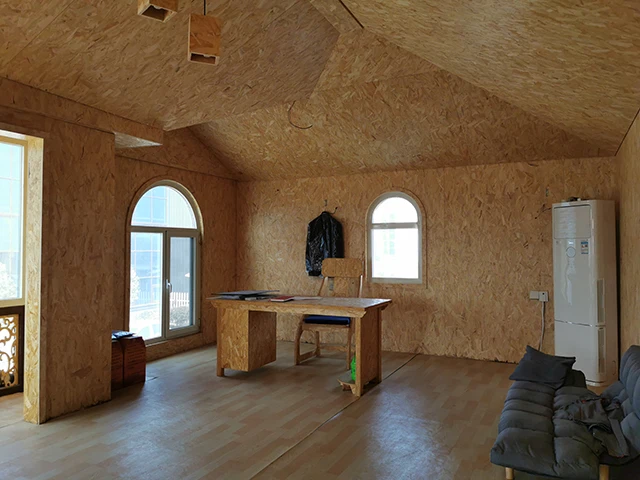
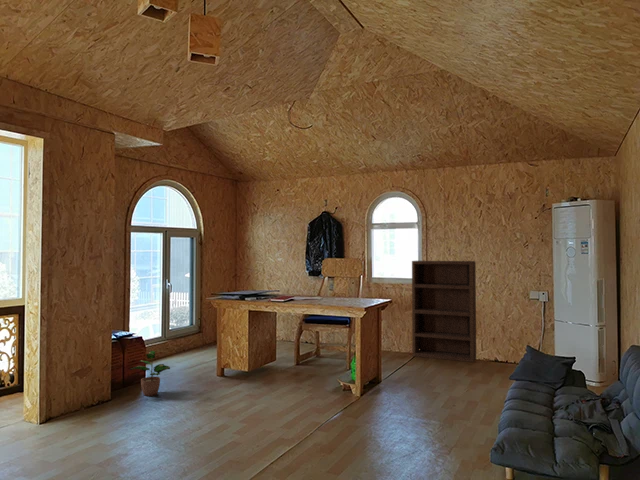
+ potted plant [129,350,171,397]
+ bookcase [411,260,477,363]
